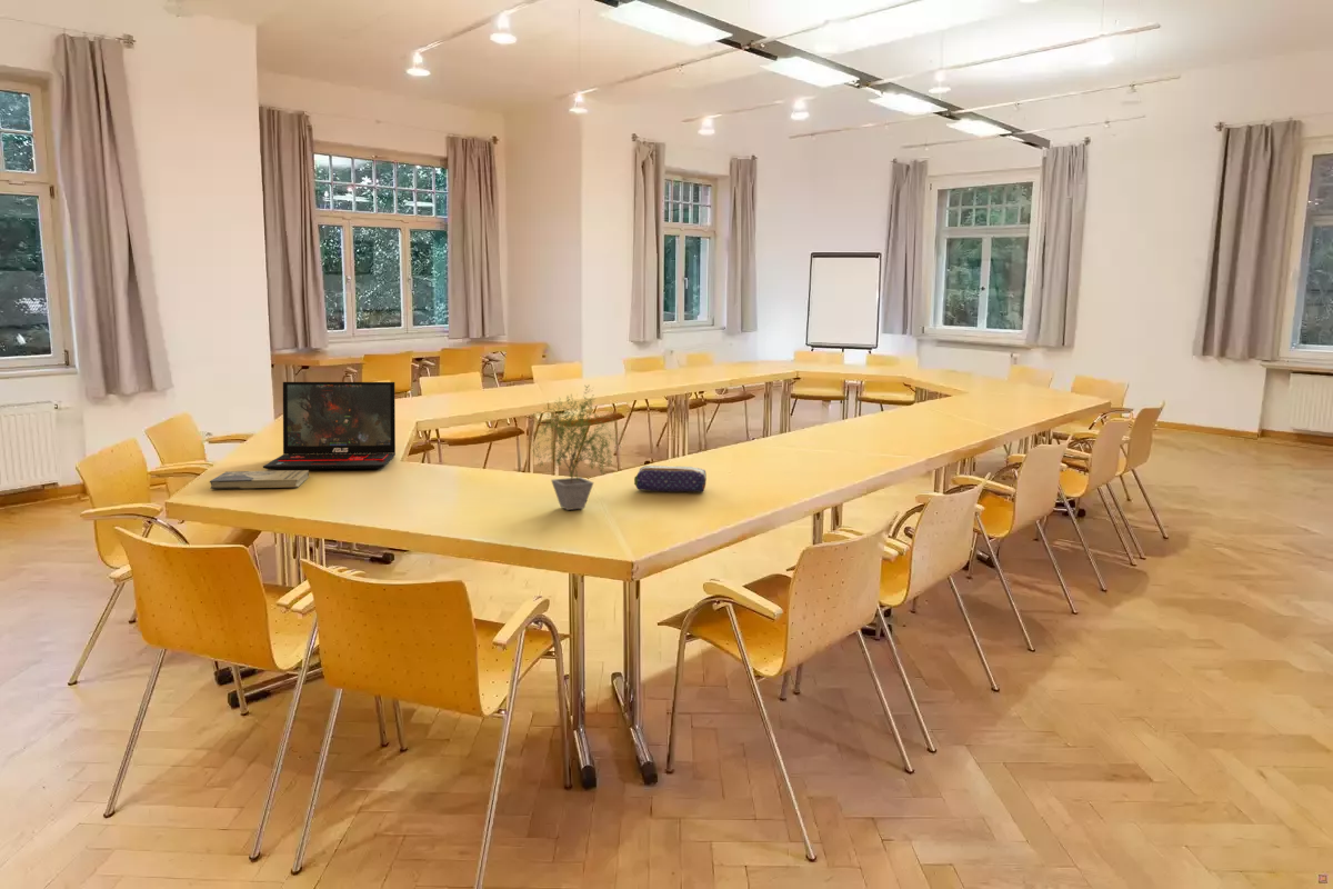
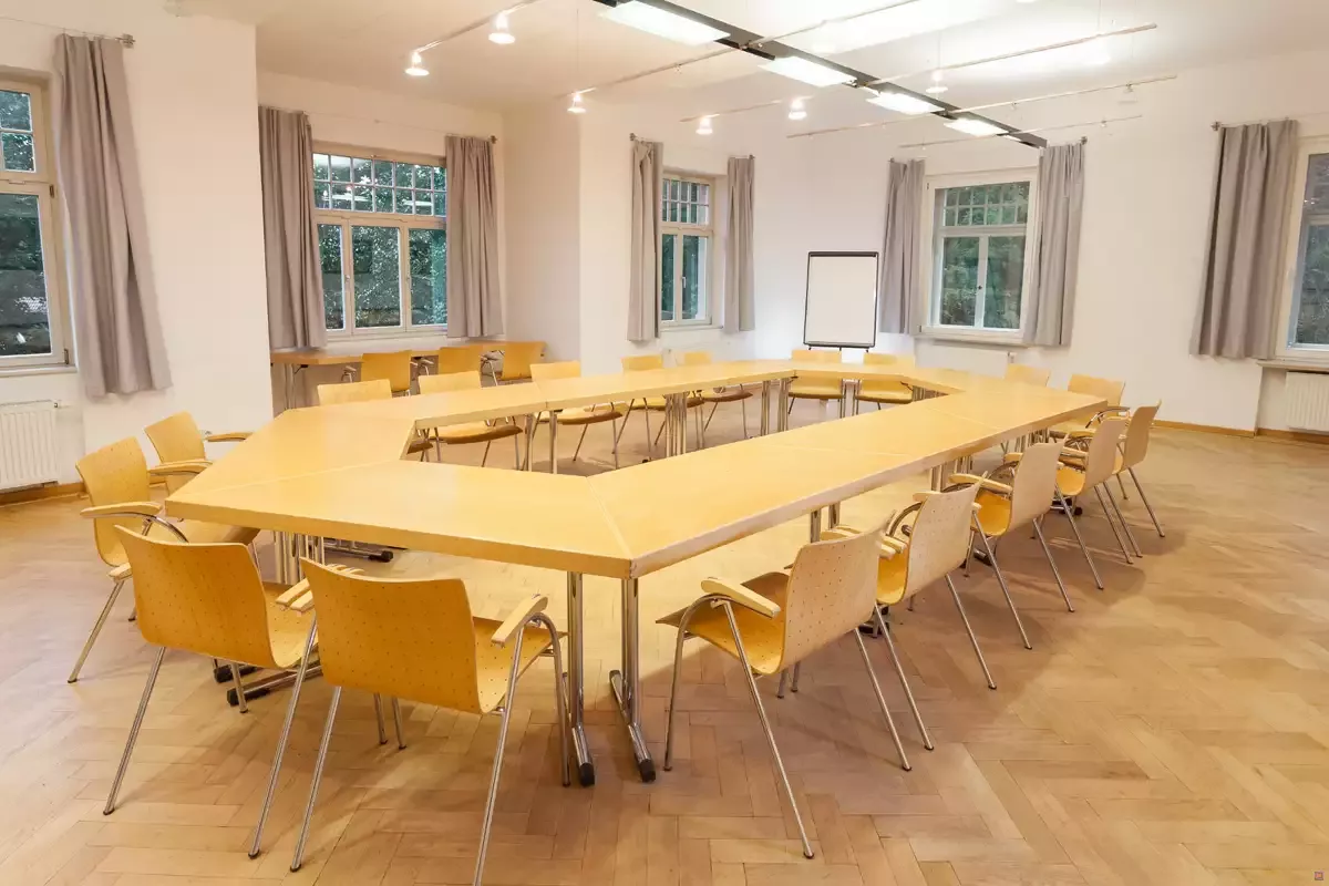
- book [209,469,310,490]
- potted plant [525,384,627,511]
- pencil case [633,465,708,492]
- laptop [262,381,397,471]
